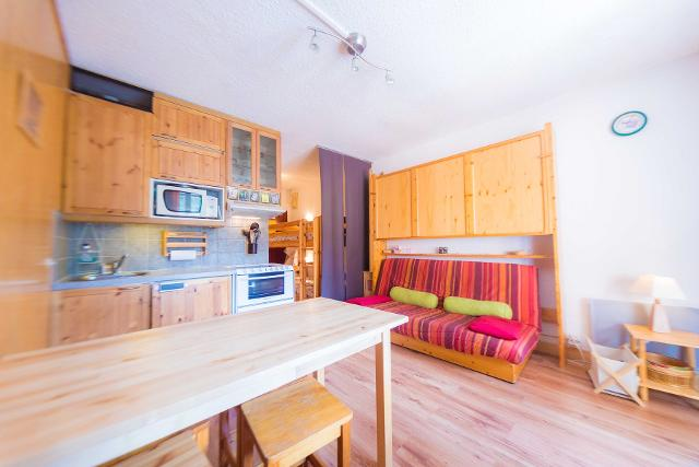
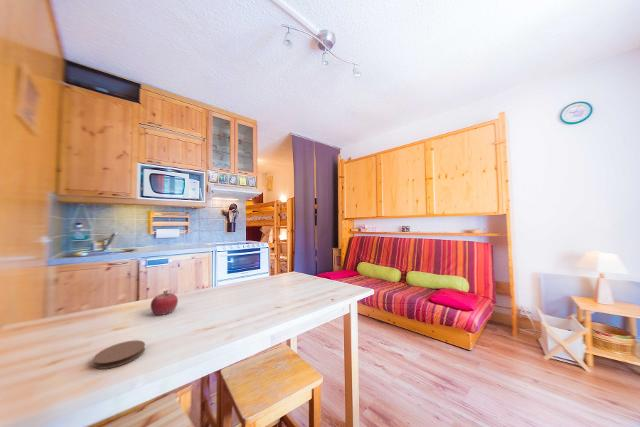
+ coaster [92,339,146,370]
+ fruit [150,289,179,316]
